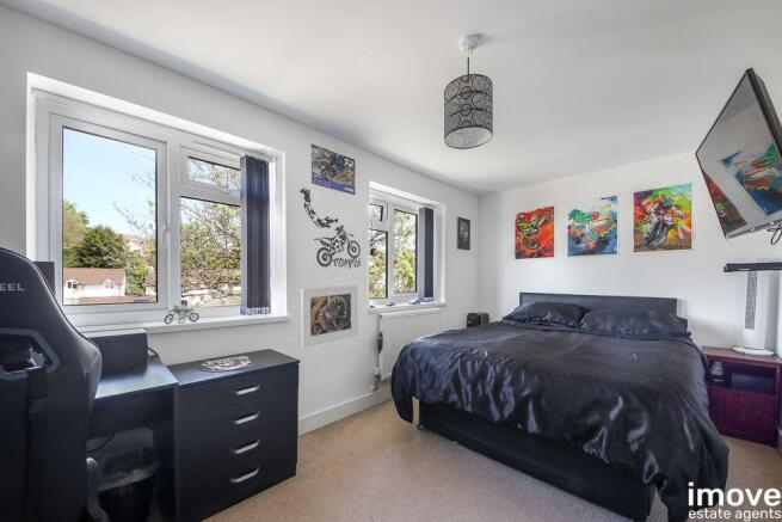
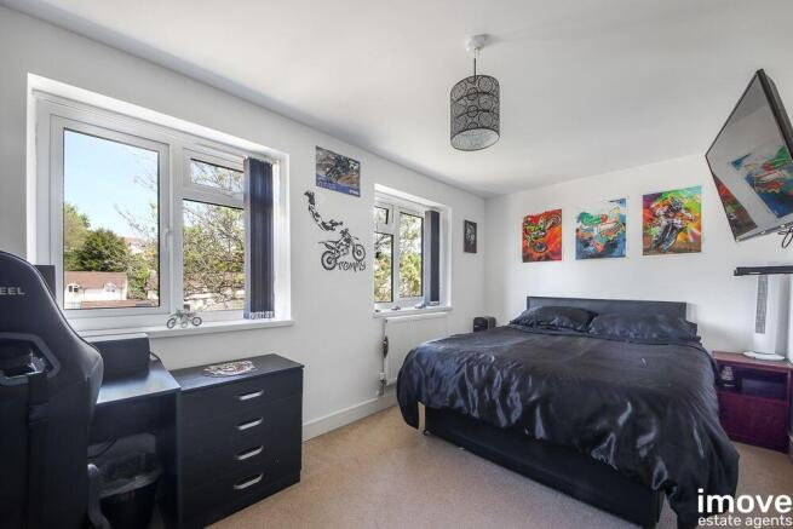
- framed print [300,283,359,349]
